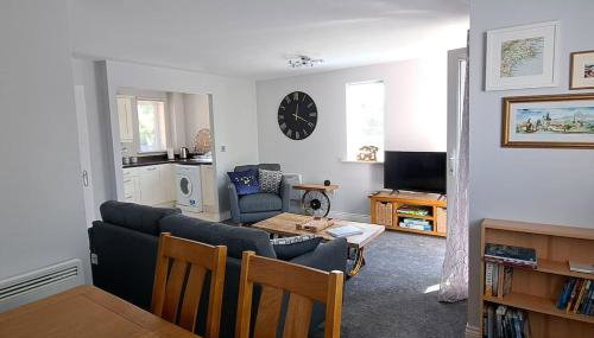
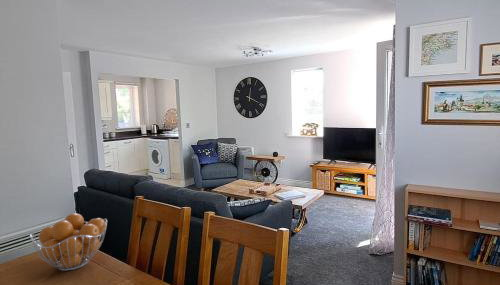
+ fruit basket [29,212,108,272]
